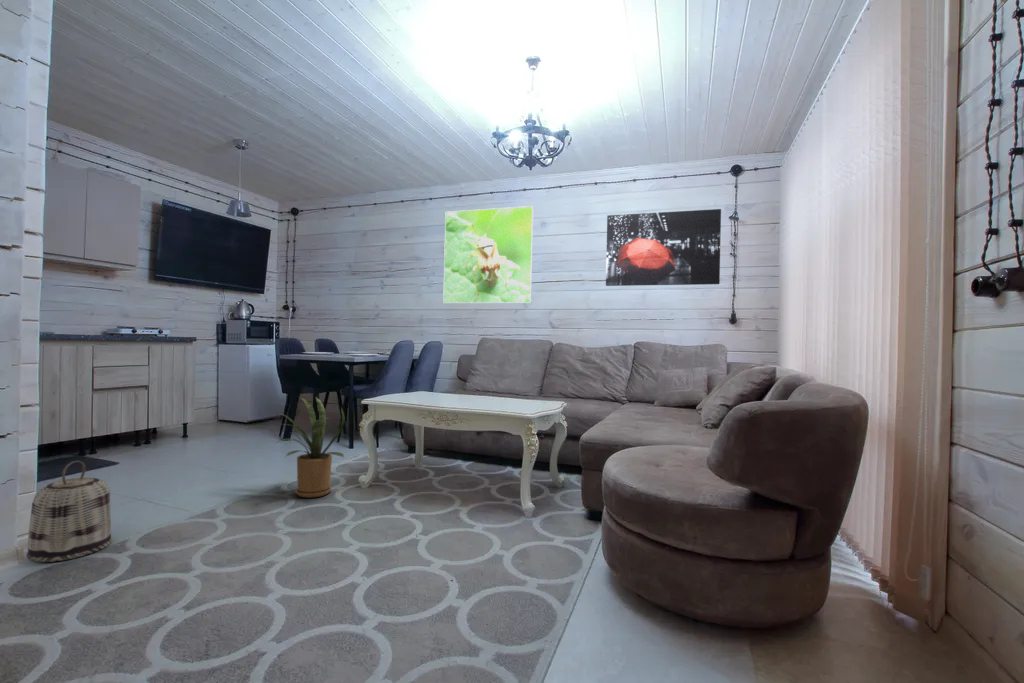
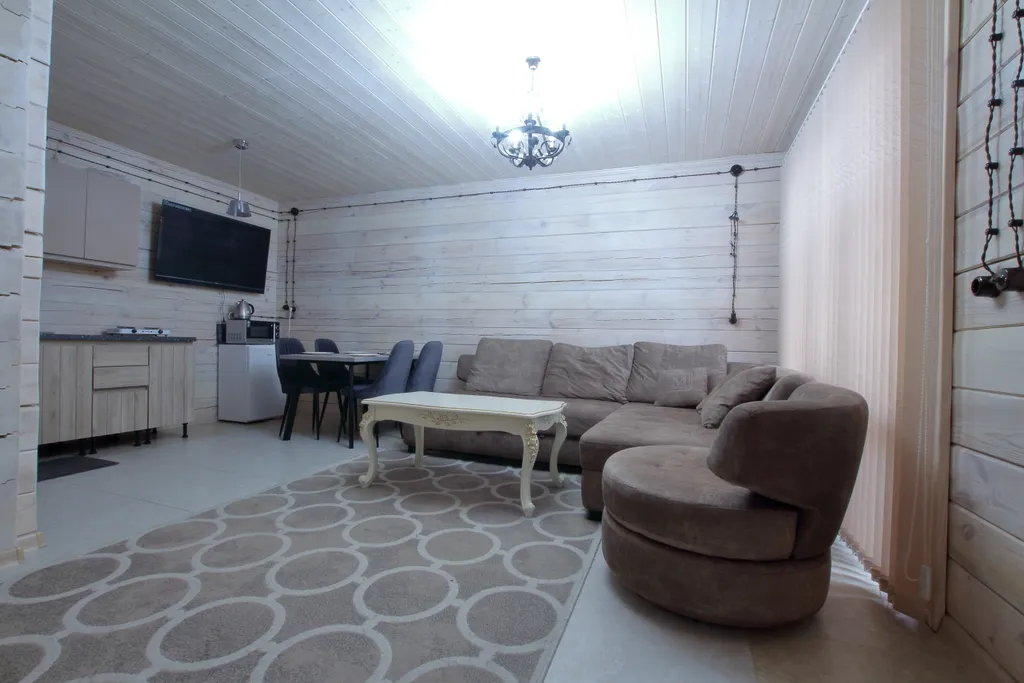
- house plant [275,396,346,499]
- basket [25,460,113,563]
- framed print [442,205,535,304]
- wall art [605,208,722,287]
